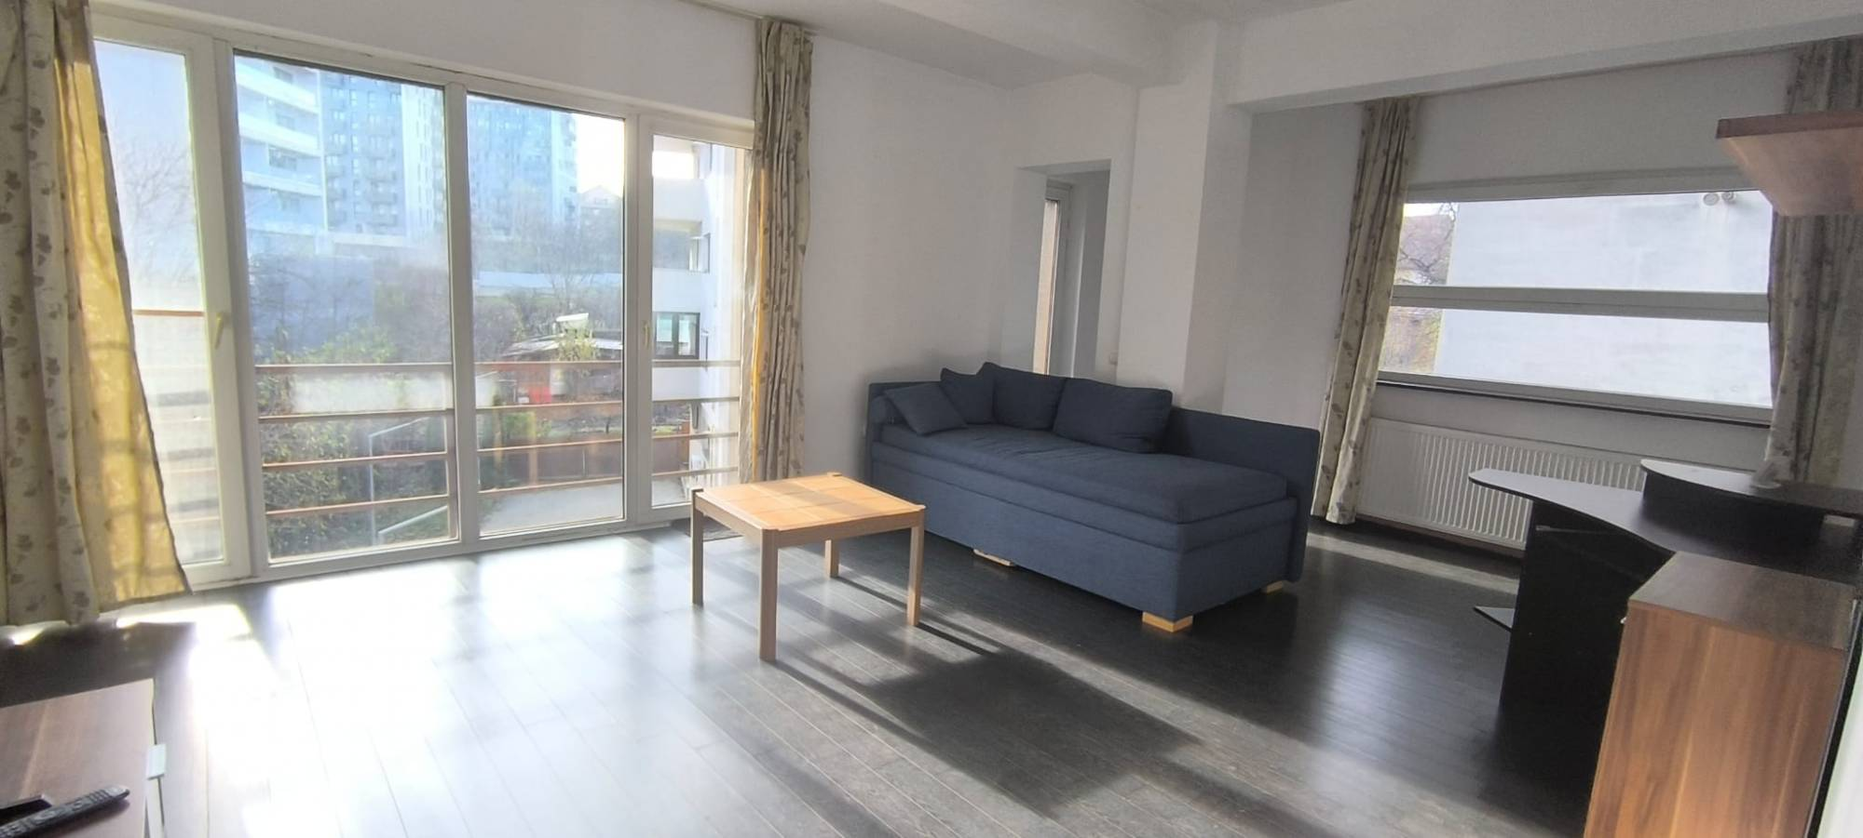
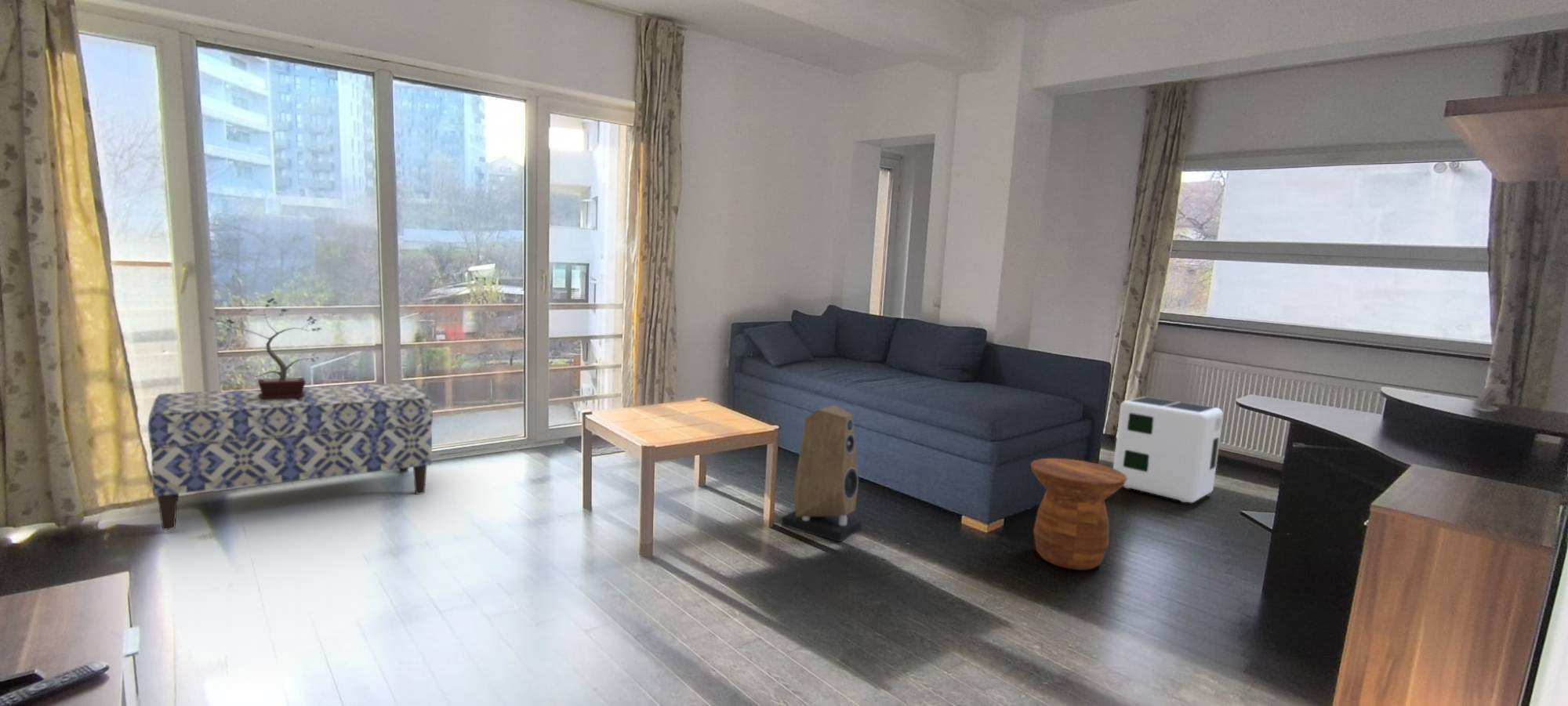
+ air purifier [1112,396,1224,504]
+ bench [147,382,434,530]
+ side table [1030,458,1127,570]
+ speaker [781,404,862,543]
+ potted plant [207,297,322,400]
